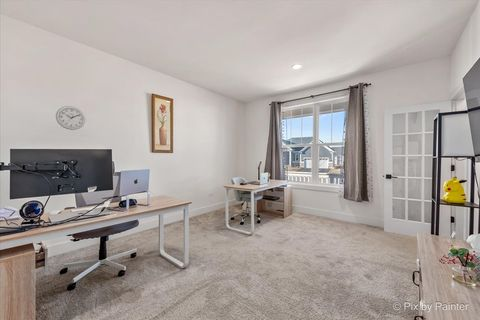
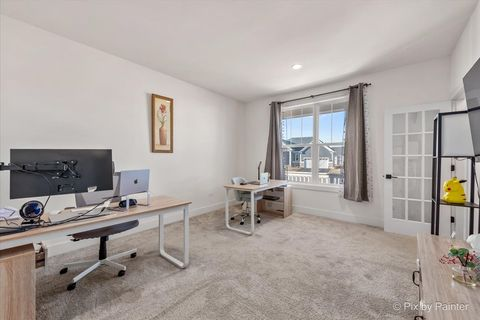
- wall clock [55,105,86,131]
